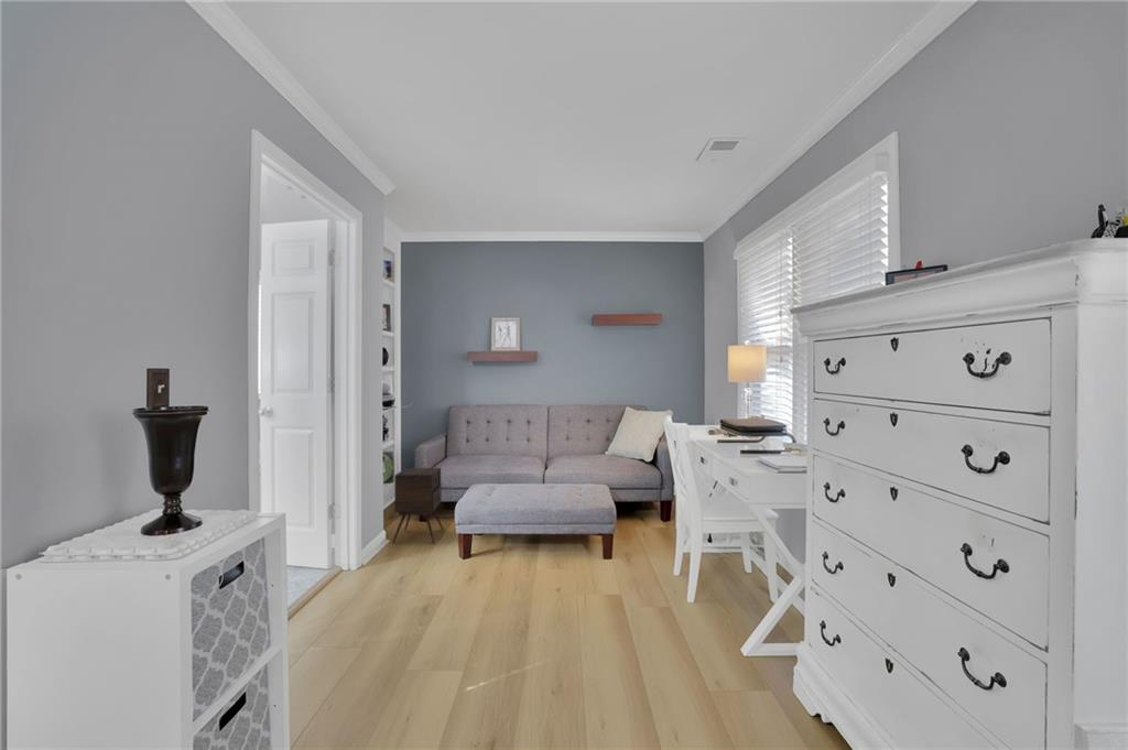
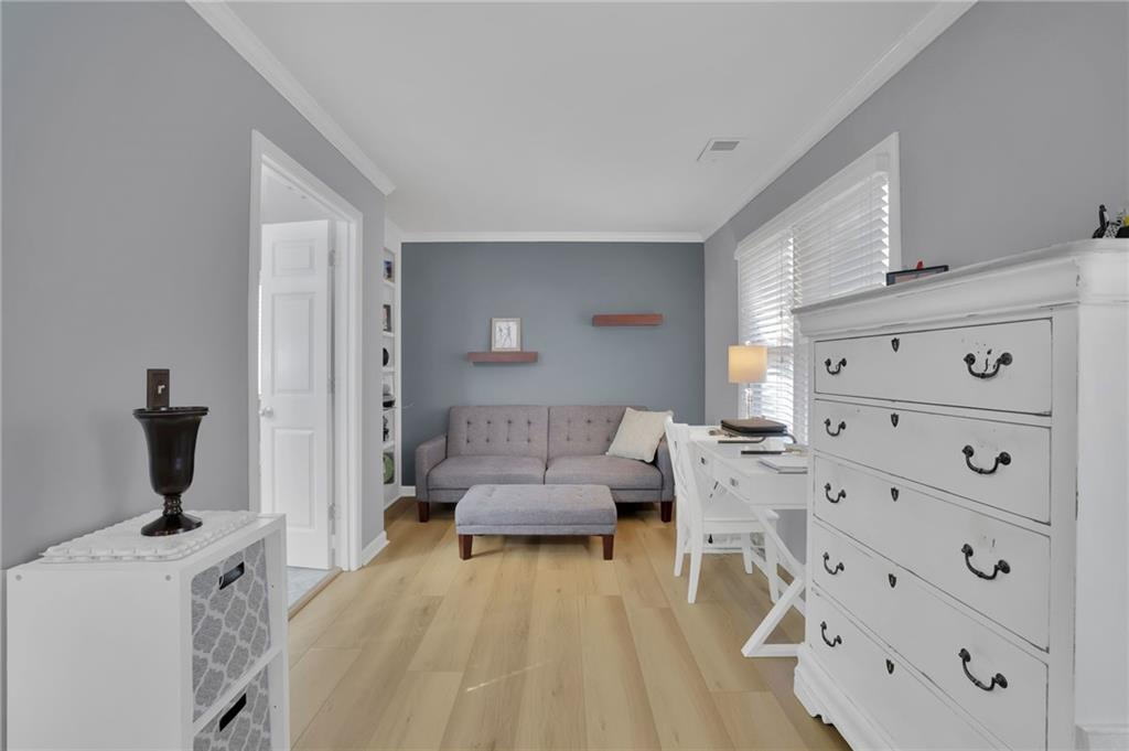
- side table [391,467,445,544]
